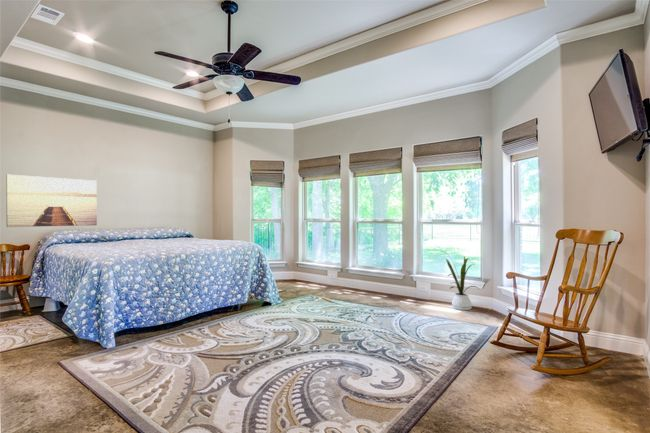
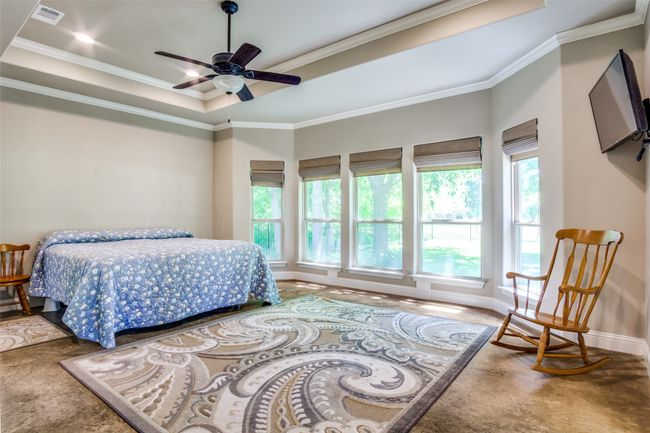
- house plant [442,250,480,311]
- wall art [5,173,98,228]
